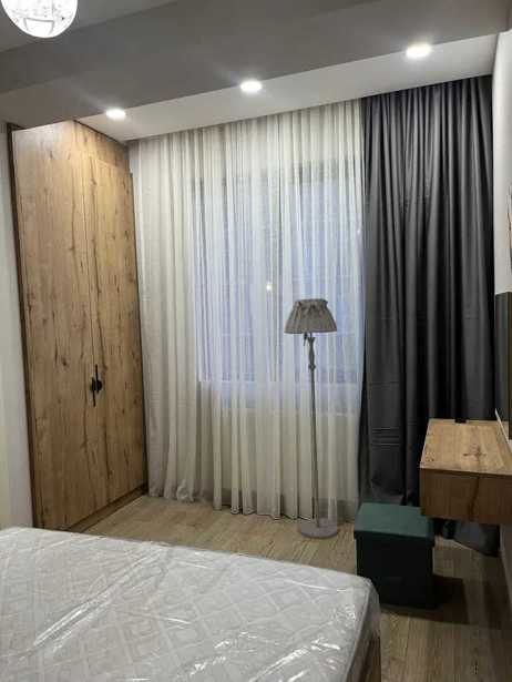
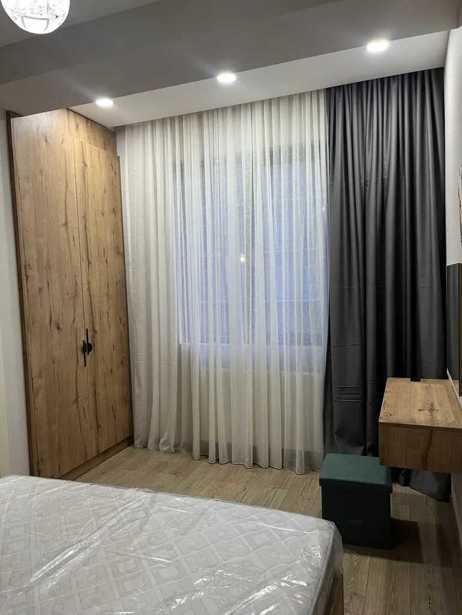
- floor lamp [283,297,339,540]
